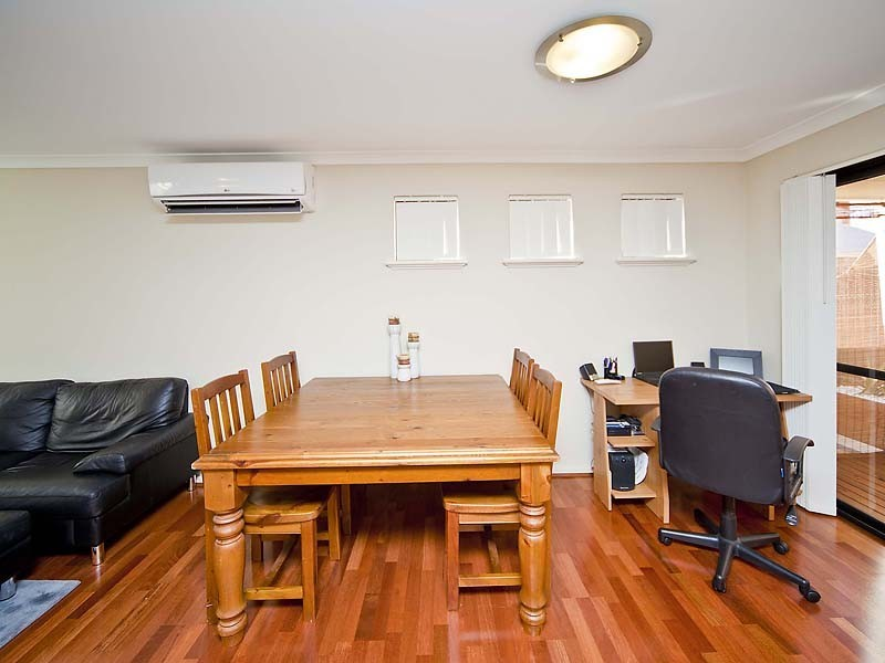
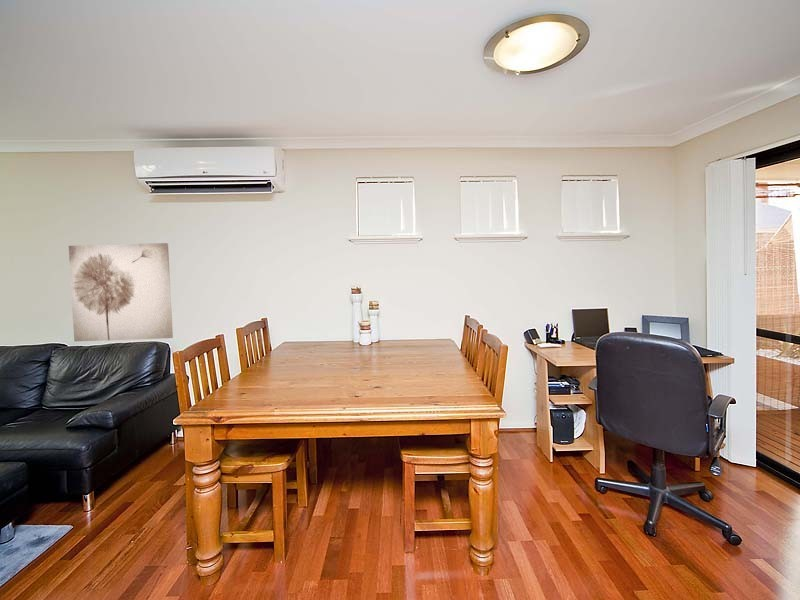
+ wall art [68,242,174,342]
